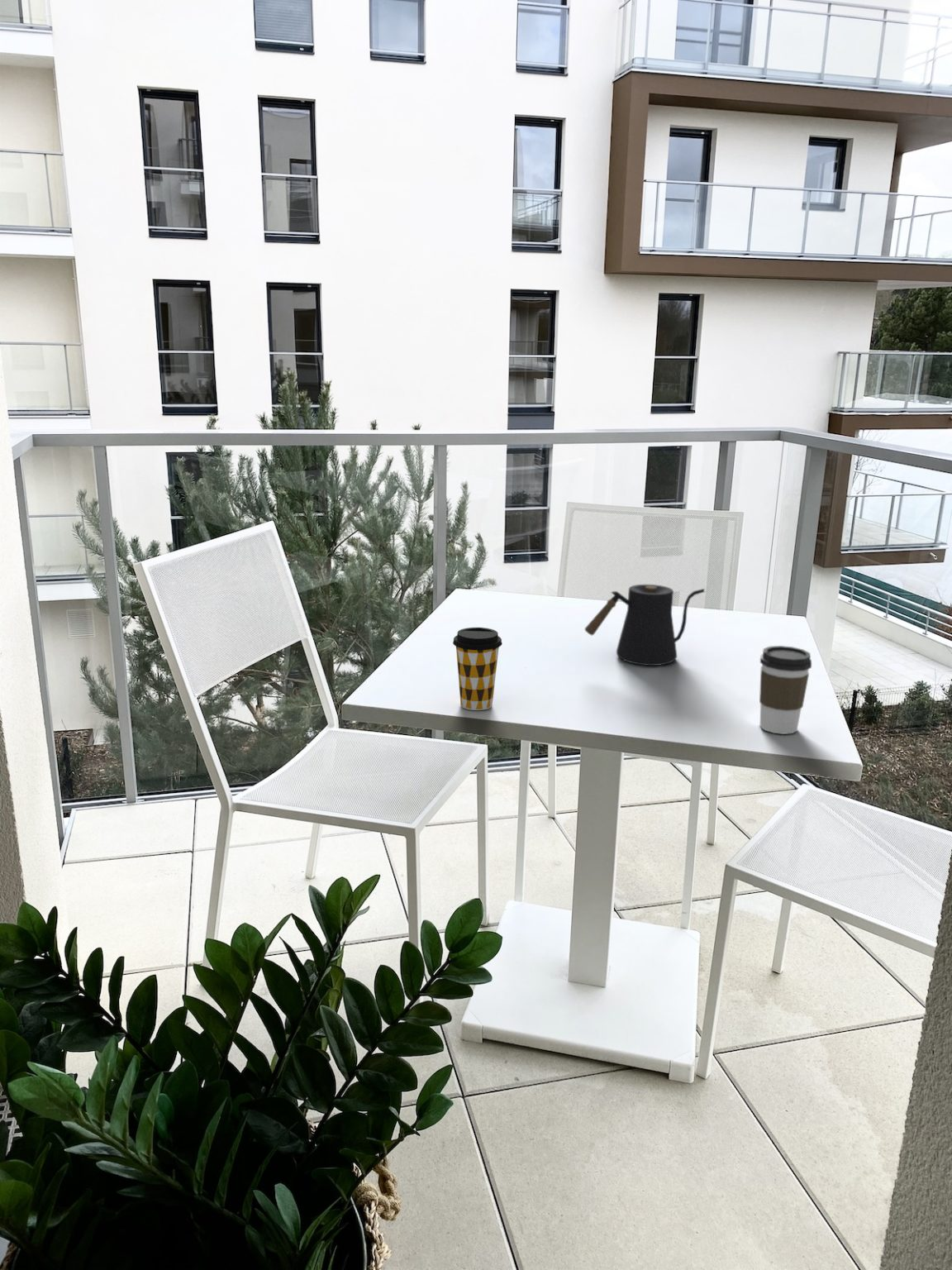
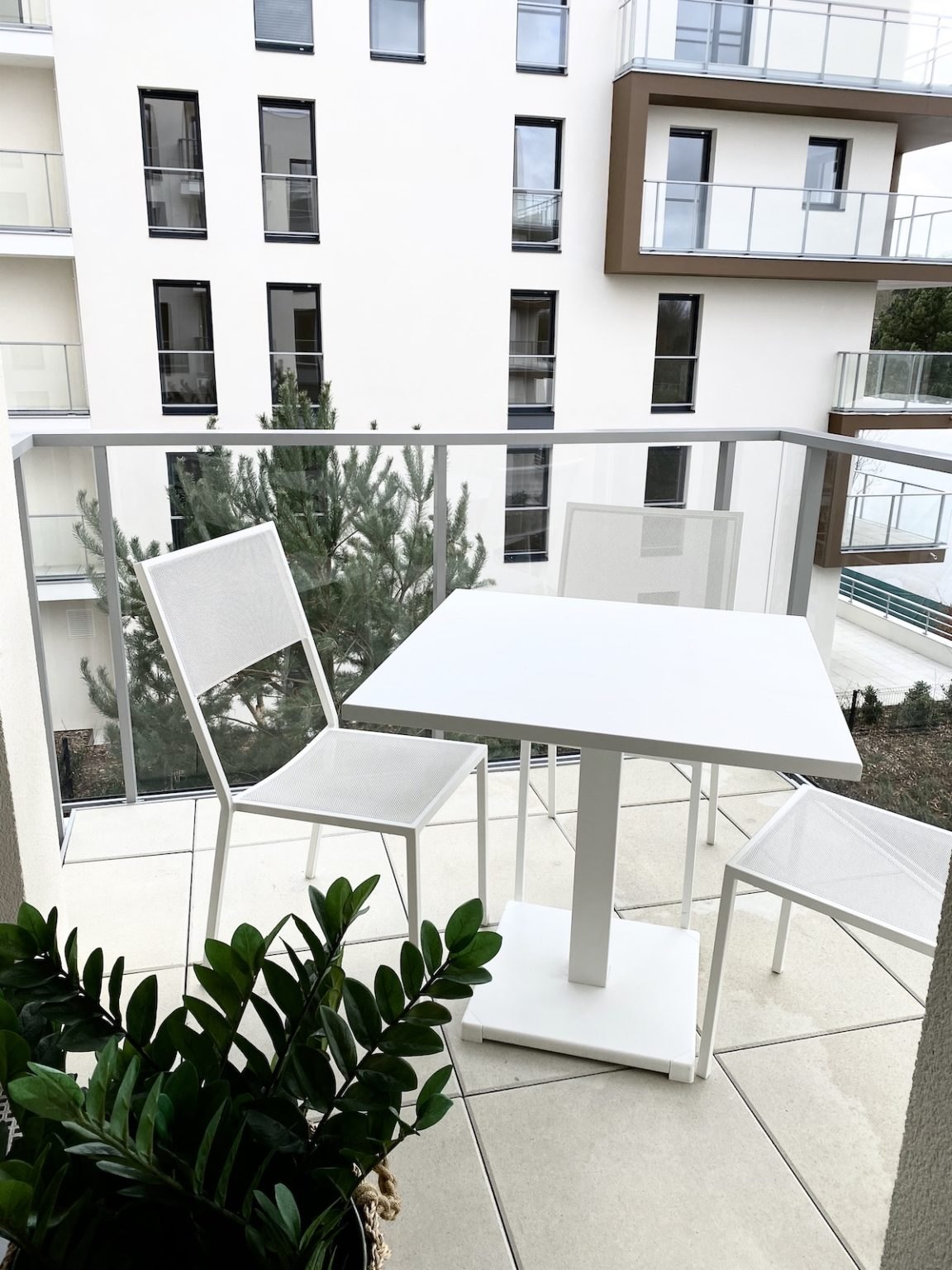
- kettle [584,584,707,666]
- coffee cup [759,645,812,735]
- coffee cup [452,627,502,711]
